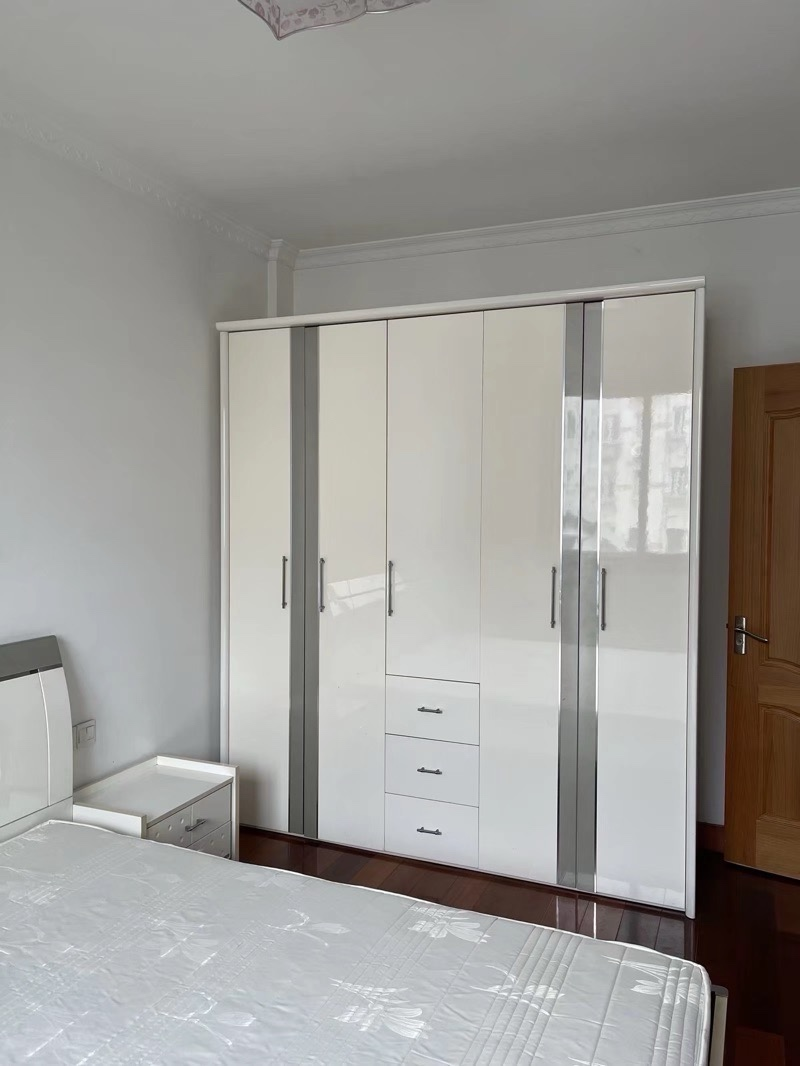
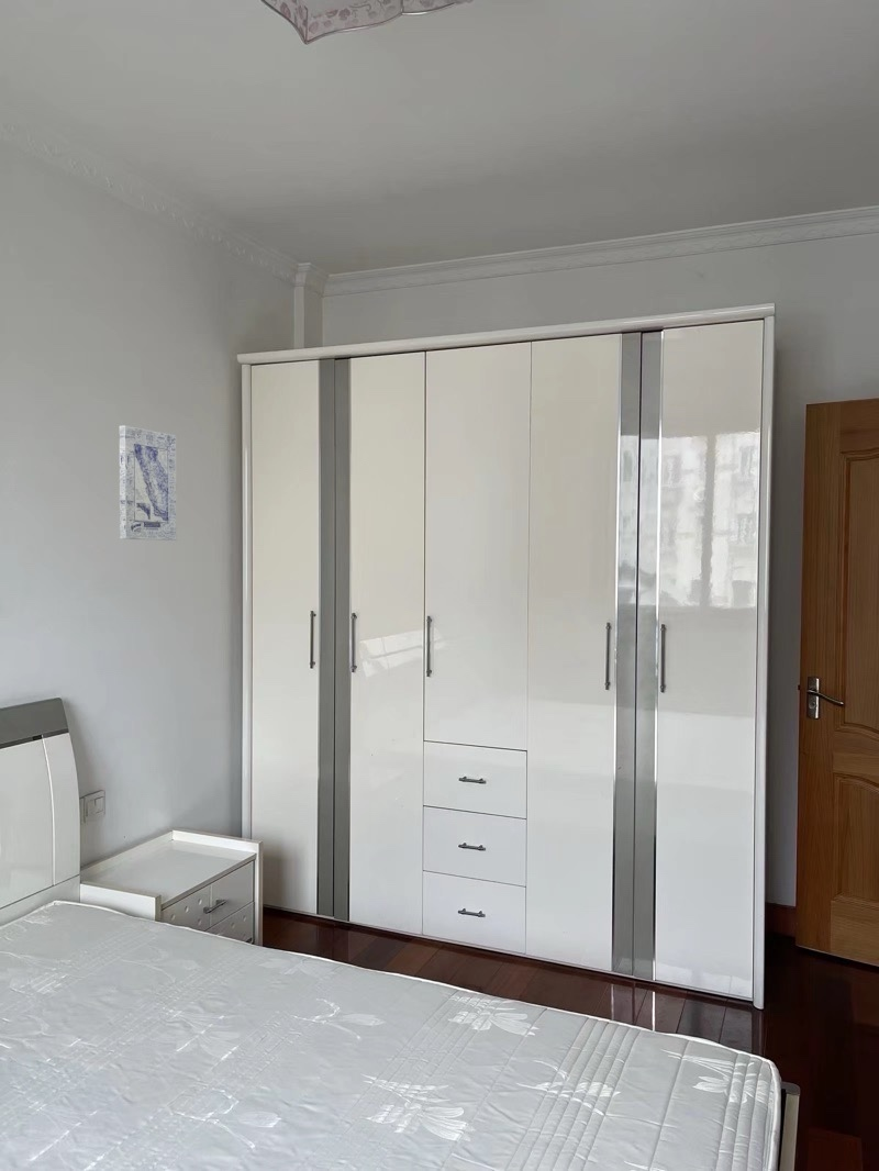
+ wall art [119,424,178,542]
